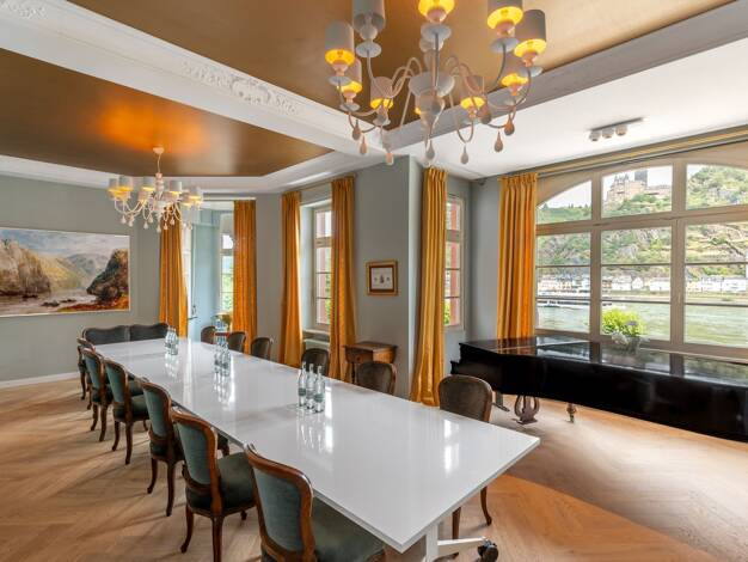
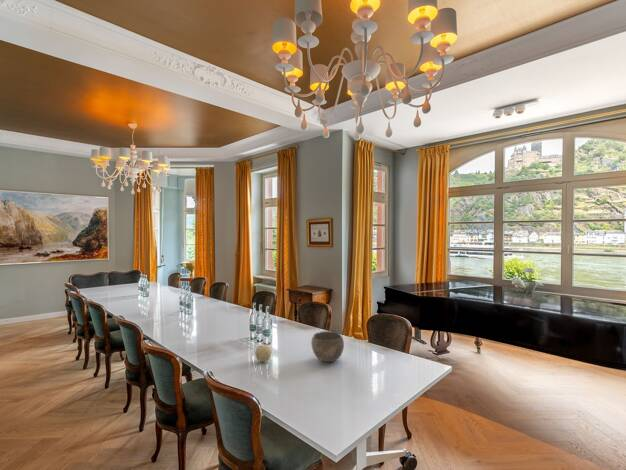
+ fruit [254,343,273,363]
+ bowl [310,330,345,363]
